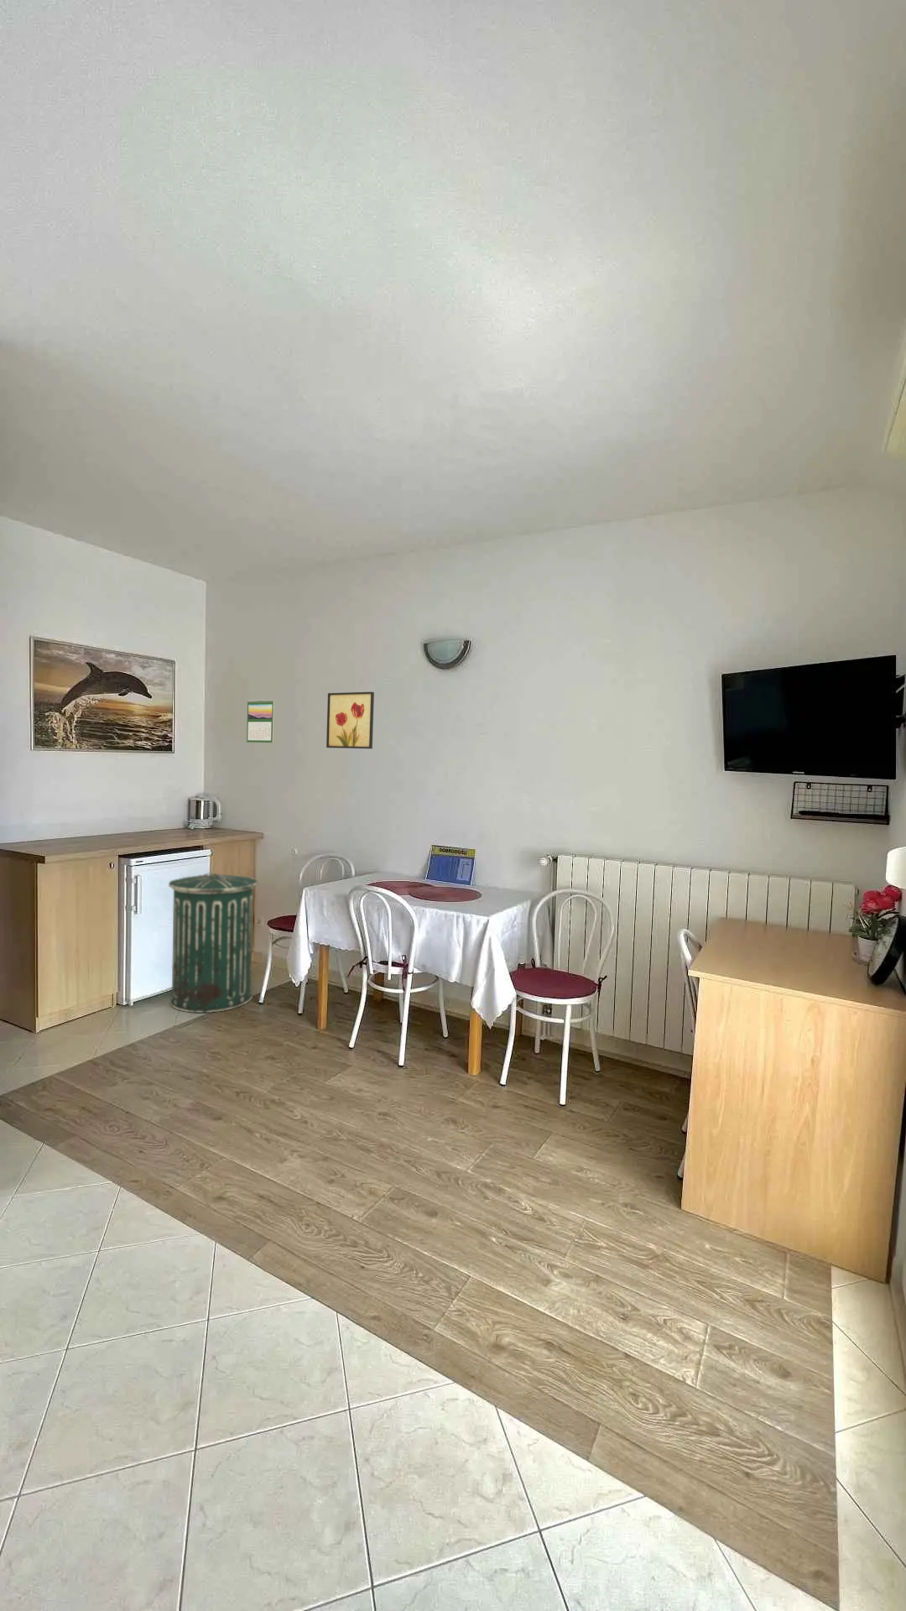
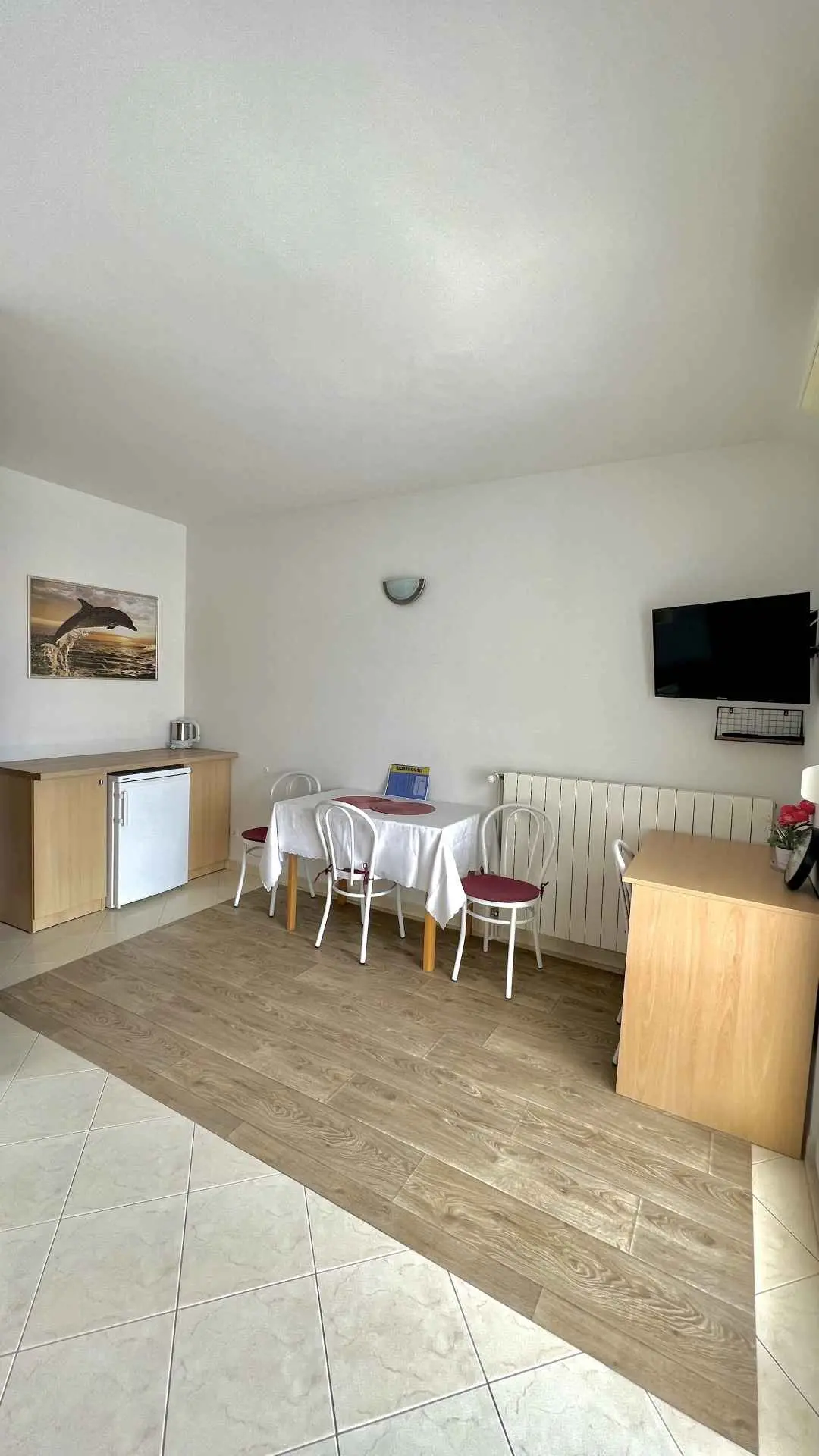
- calendar [246,698,275,744]
- trash can [168,873,259,1014]
- wall art [325,692,375,749]
